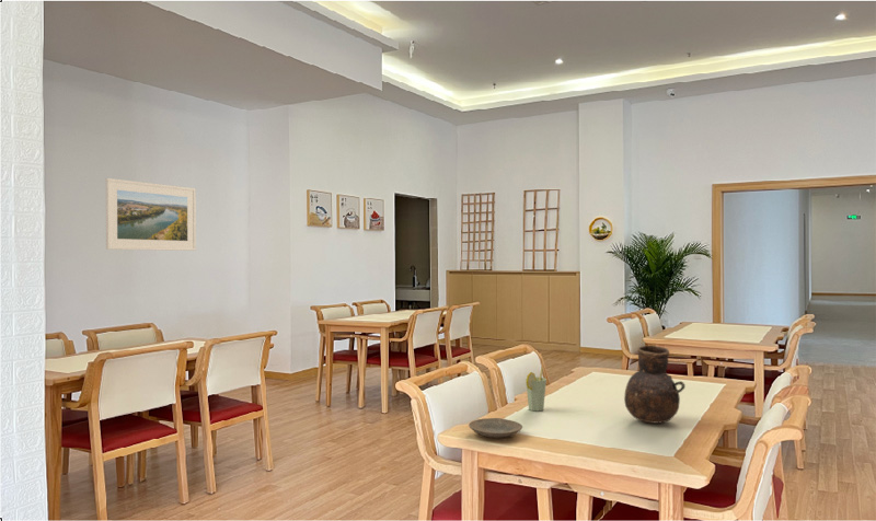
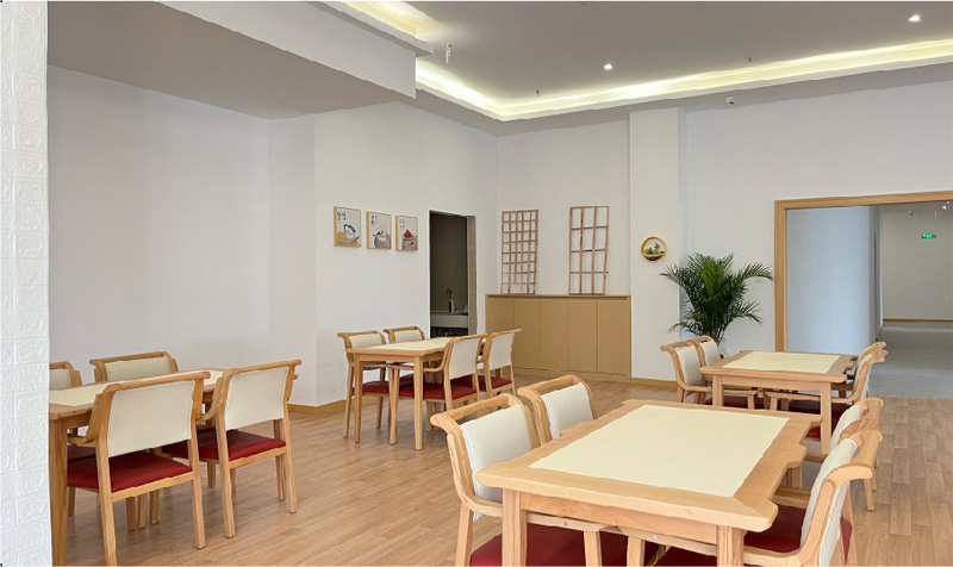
- cup [525,366,548,413]
- plate [468,417,523,439]
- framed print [105,177,197,252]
- vase [623,345,687,425]
